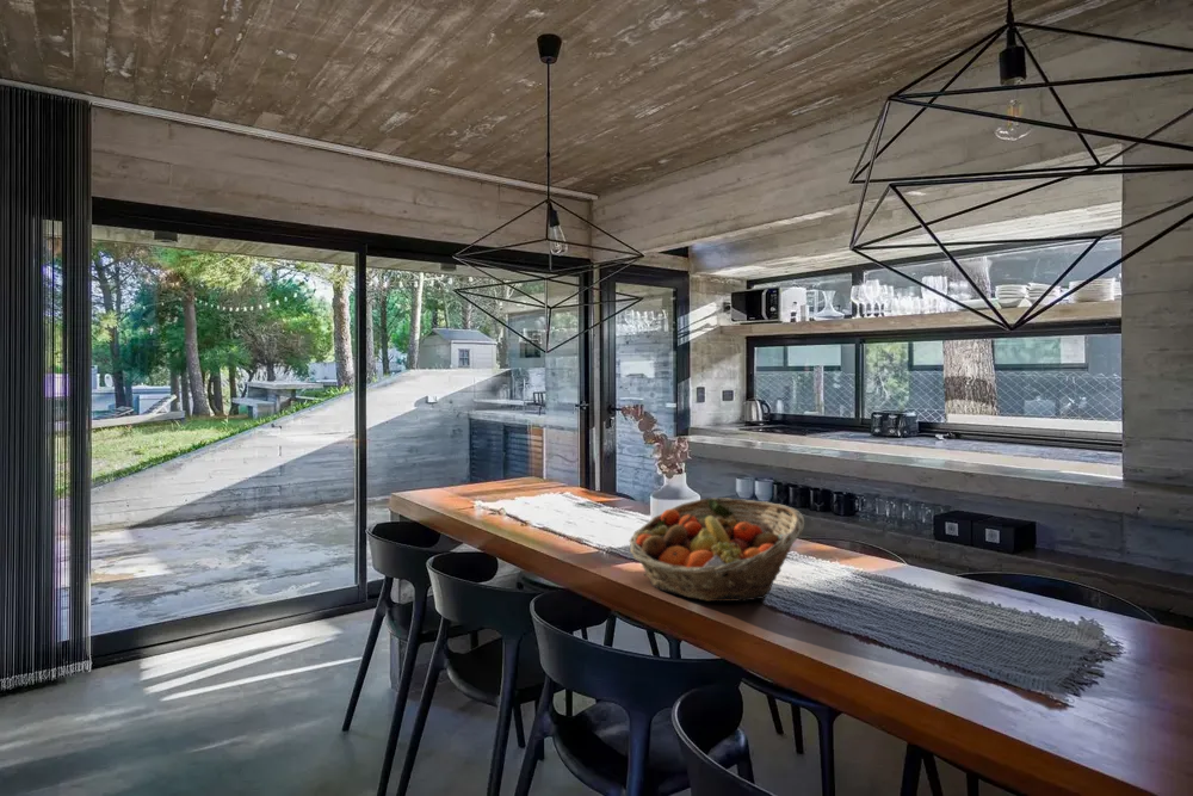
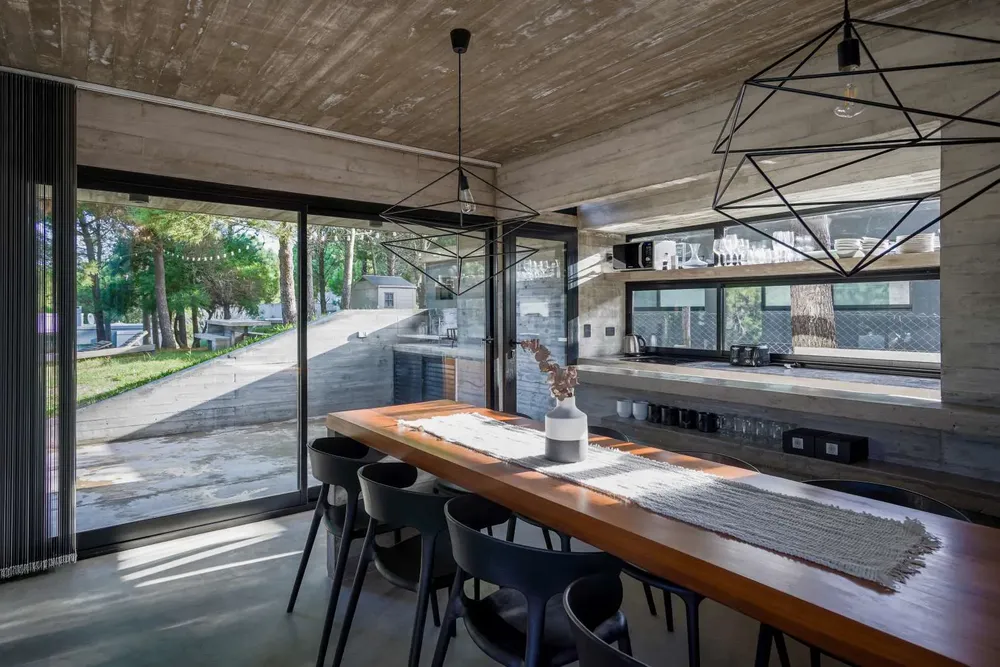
- fruit basket [629,496,805,603]
